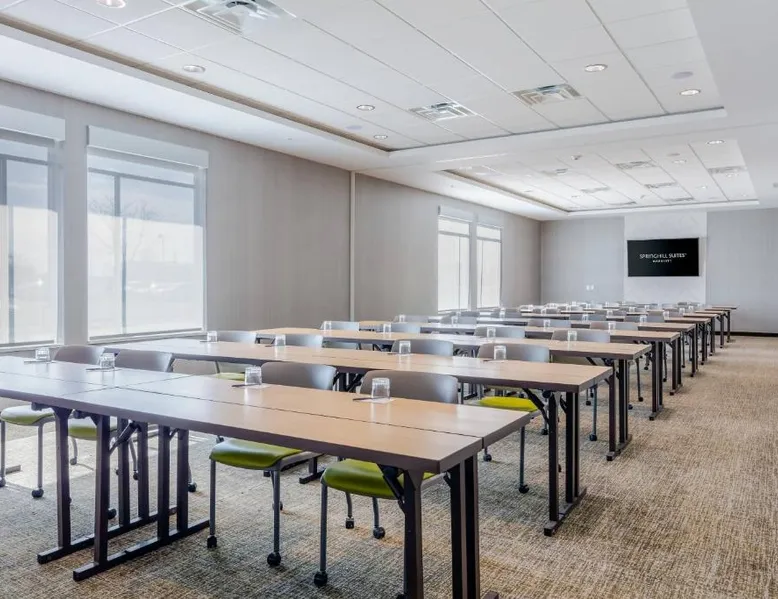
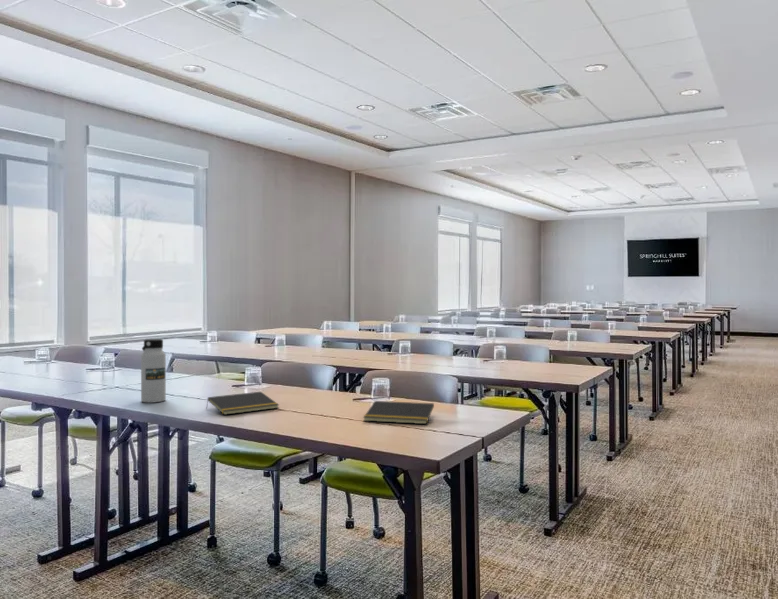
+ notepad [362,400,435,425]
+ water bottle [140,338,167,403]
+ notepad [205,391,280,416]
